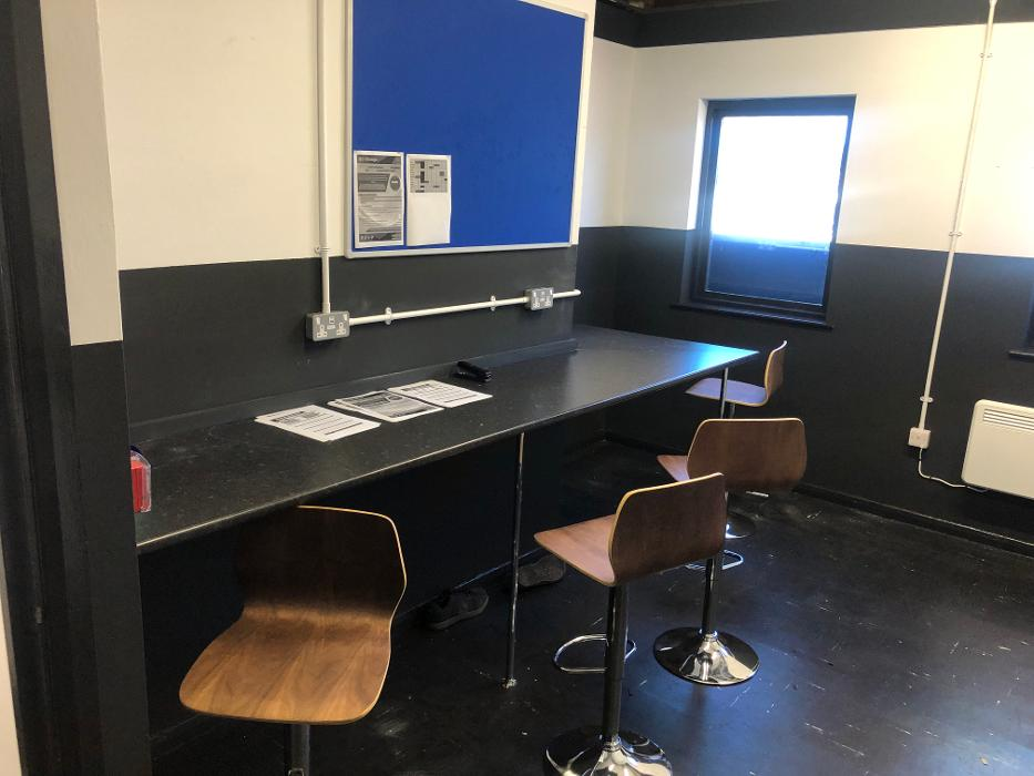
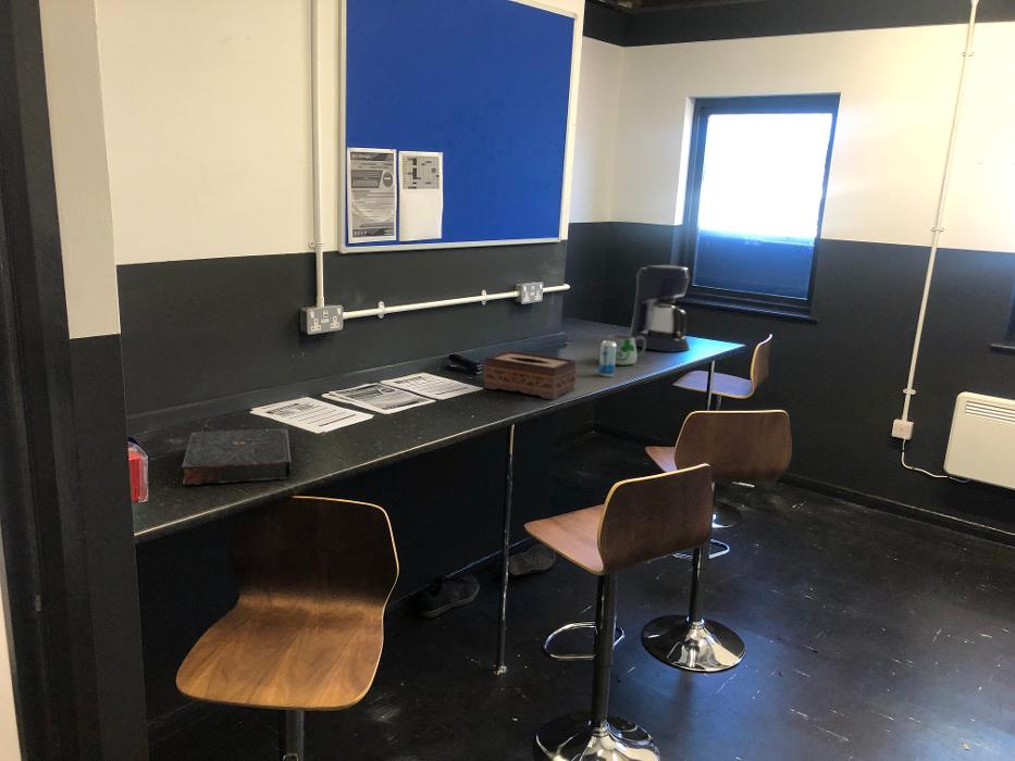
+ tissue box [482,350,578,401]
+ mug [605,334,646,367]
+ beverage can [598,340,617,377]
+ coffee maker [629,264,691,352]
+ book [181,428,293,486]
